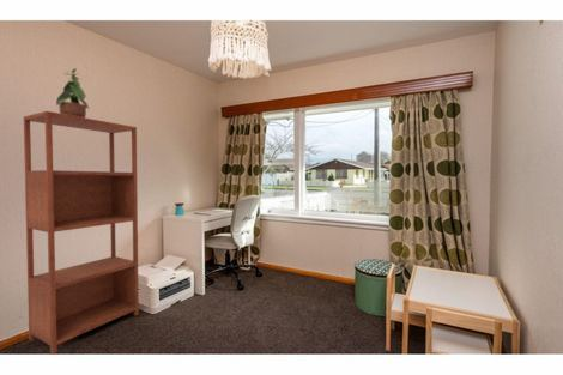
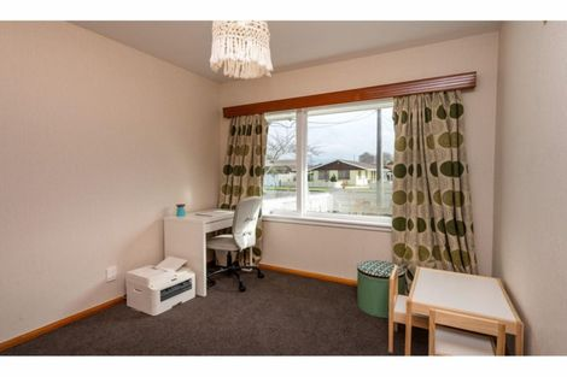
- shelving unit [23,110,140,355]
- potted plant [55,67,90,119]
